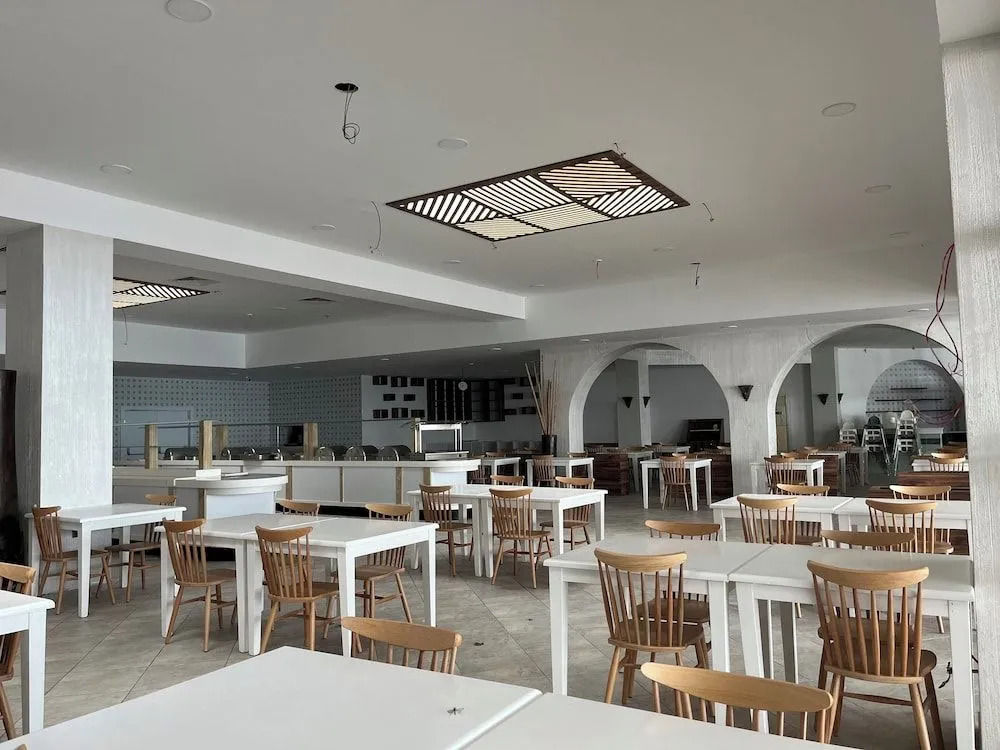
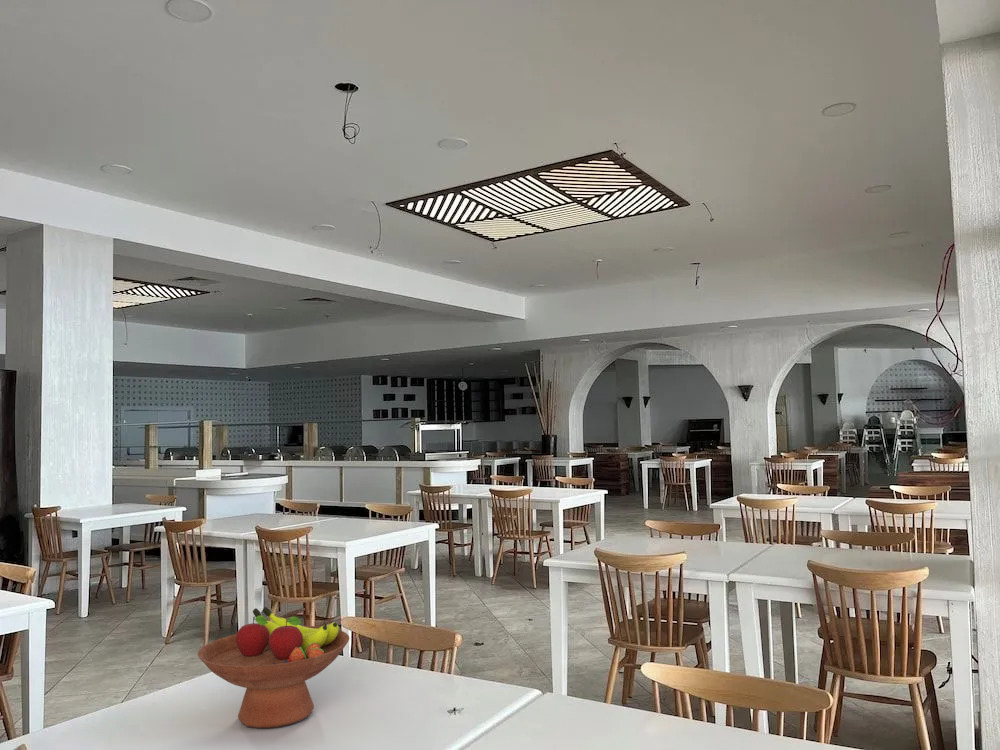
+ fruit bowl [197,606,350,729]
